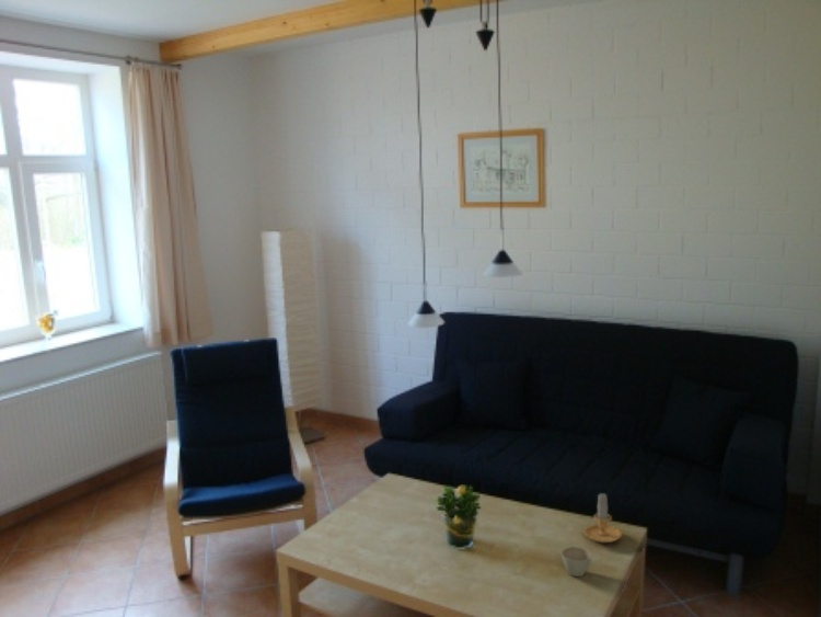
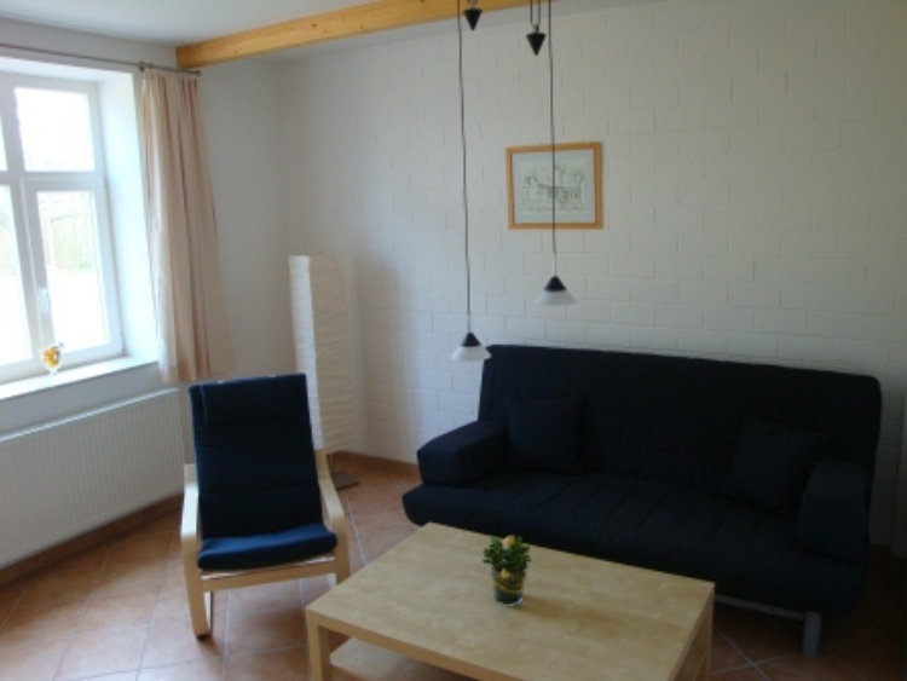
- candle [582,492,623,544]
- flower pot [560,546,592,578]
